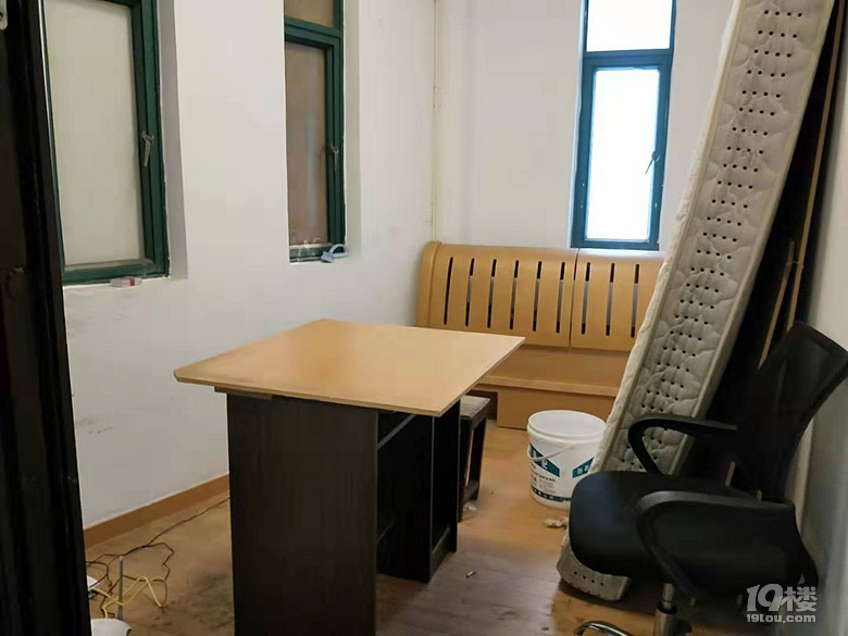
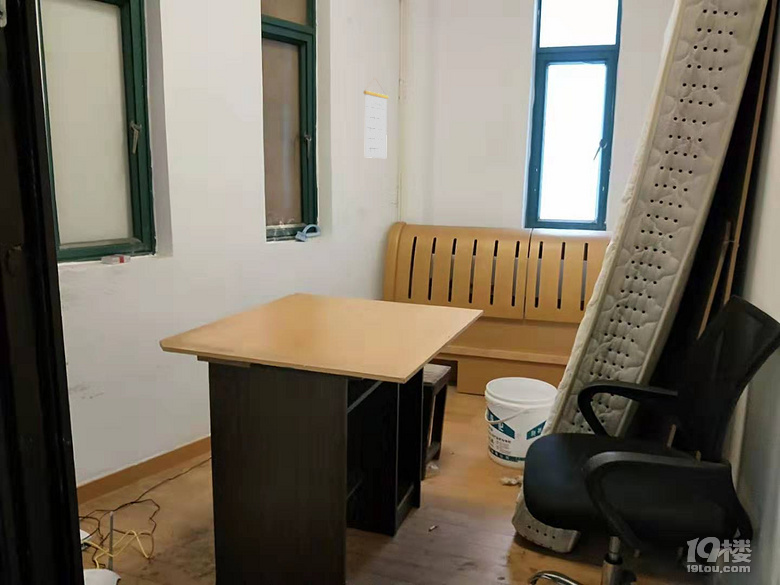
+ calendar [363,77,389,159]
